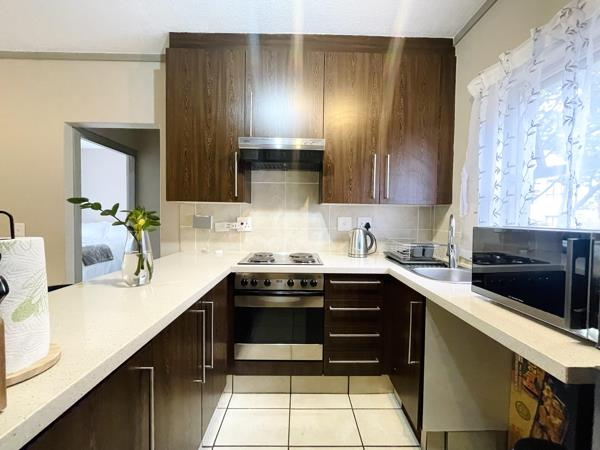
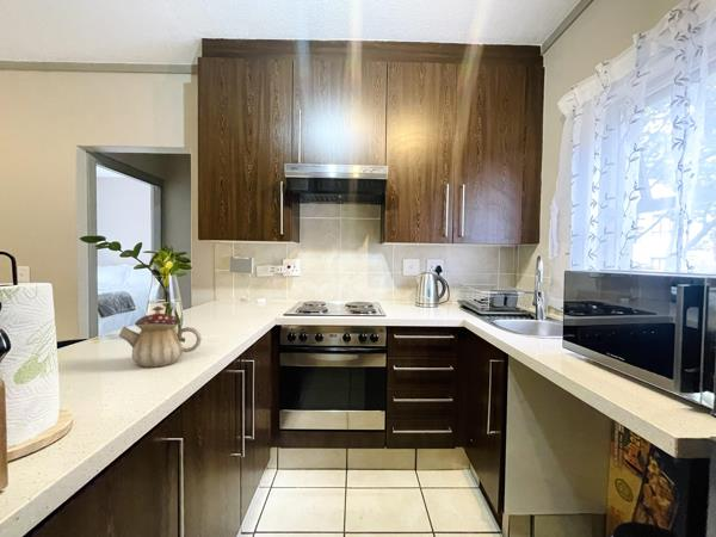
+ teapot [118,305,203,369]
